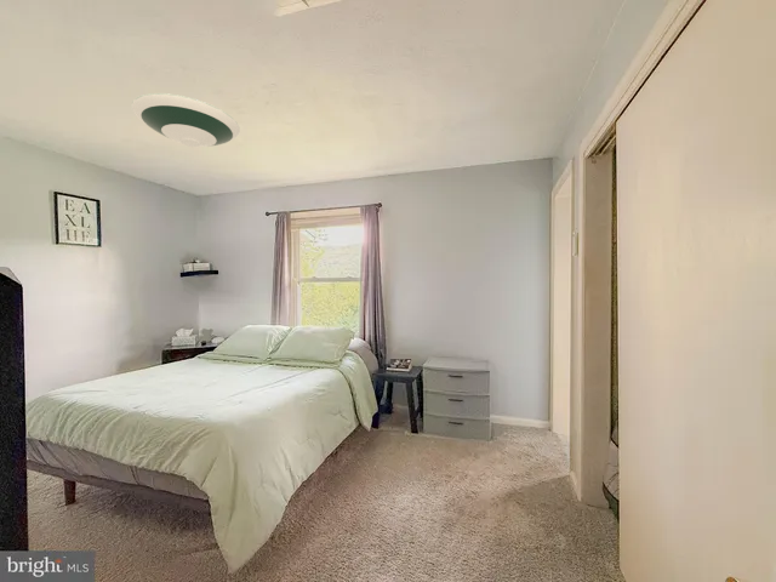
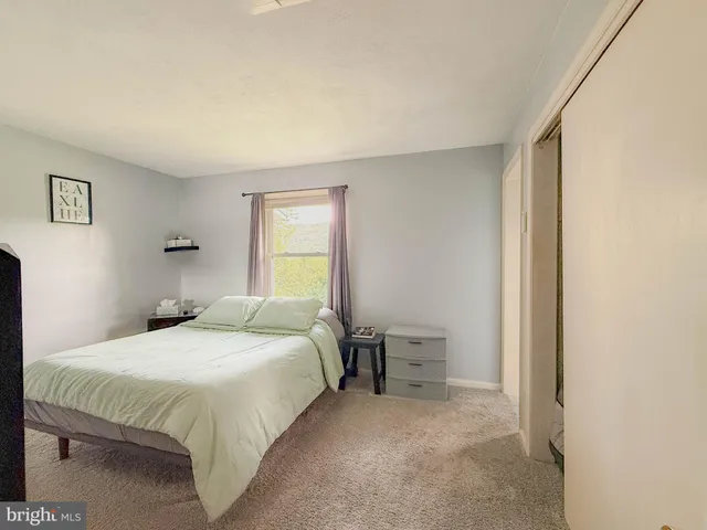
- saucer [131,92,241,148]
